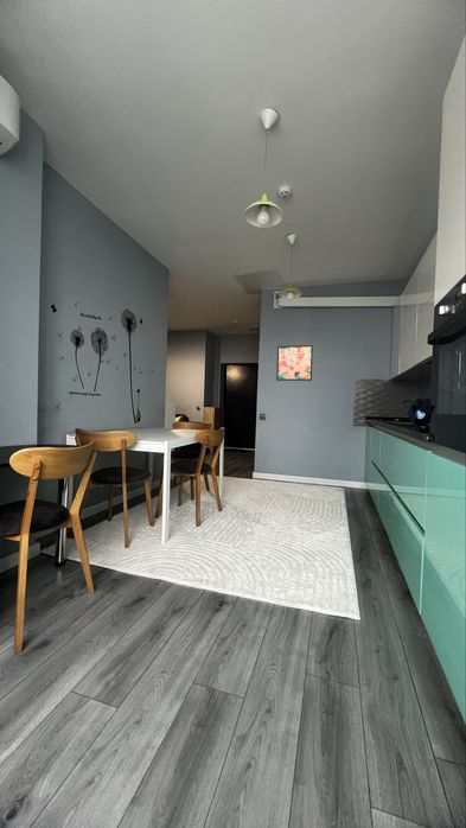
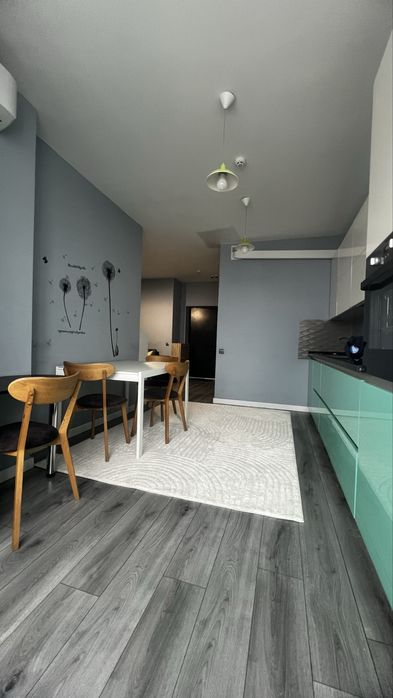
- wall art [275,344,314,382]
